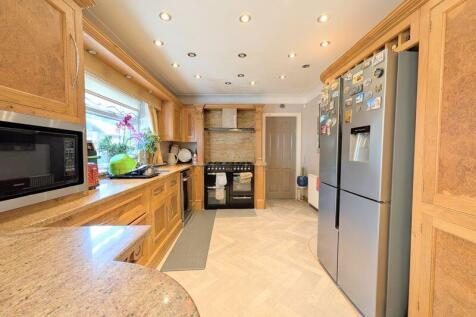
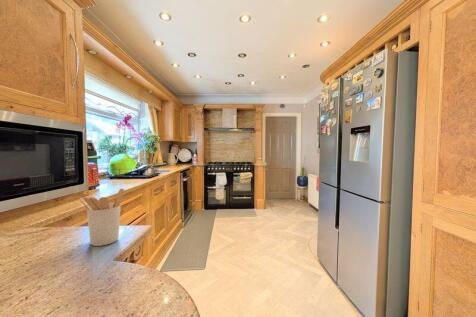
+ utensil holder [78,187,125,247]
